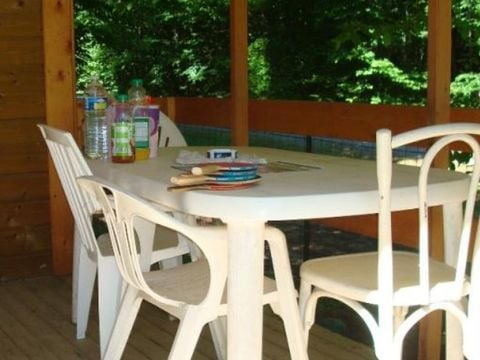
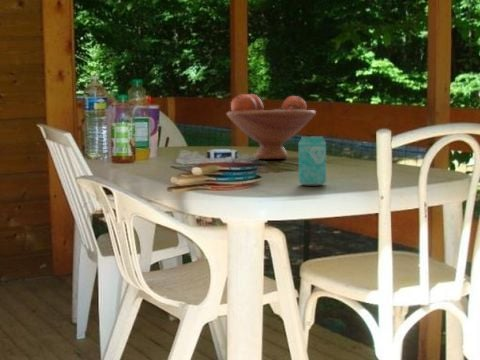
+ fruit bowl [226,93,317,160]
+ beverage can [298,136,327,186]
